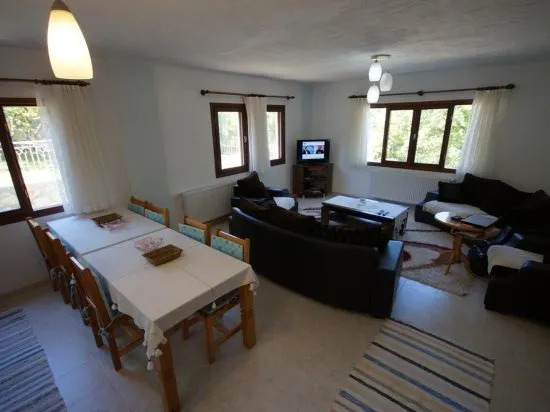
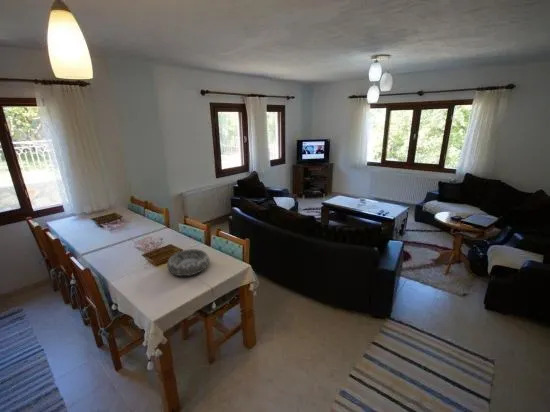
+ decorative bowl [166,248,210,277]
